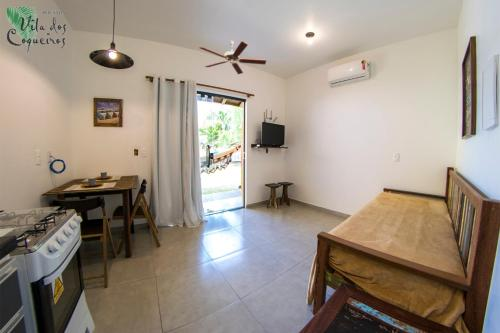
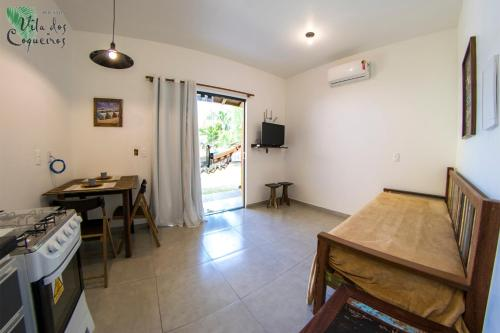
- ceiling fan [198,40,267,75]
